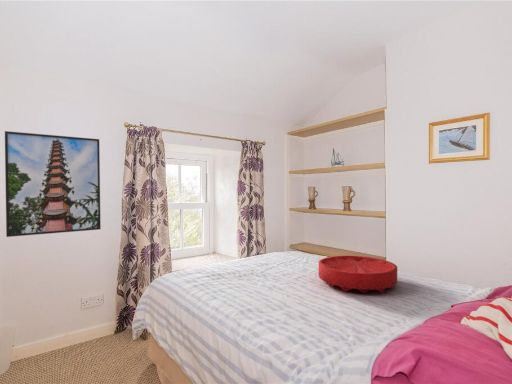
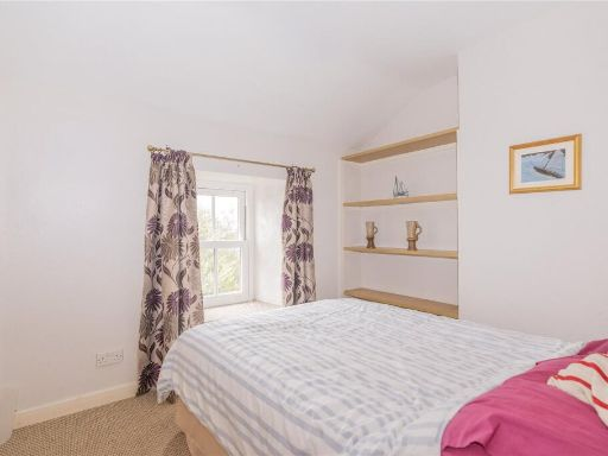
- cushion [318,255,398,295]
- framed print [4,130,102,238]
